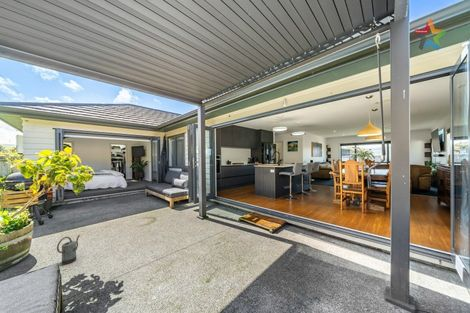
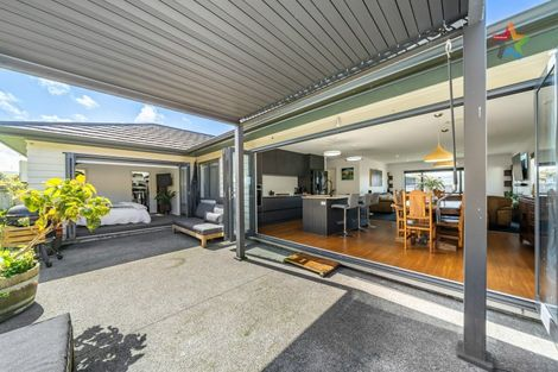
- watering can [56,234,81,266]
